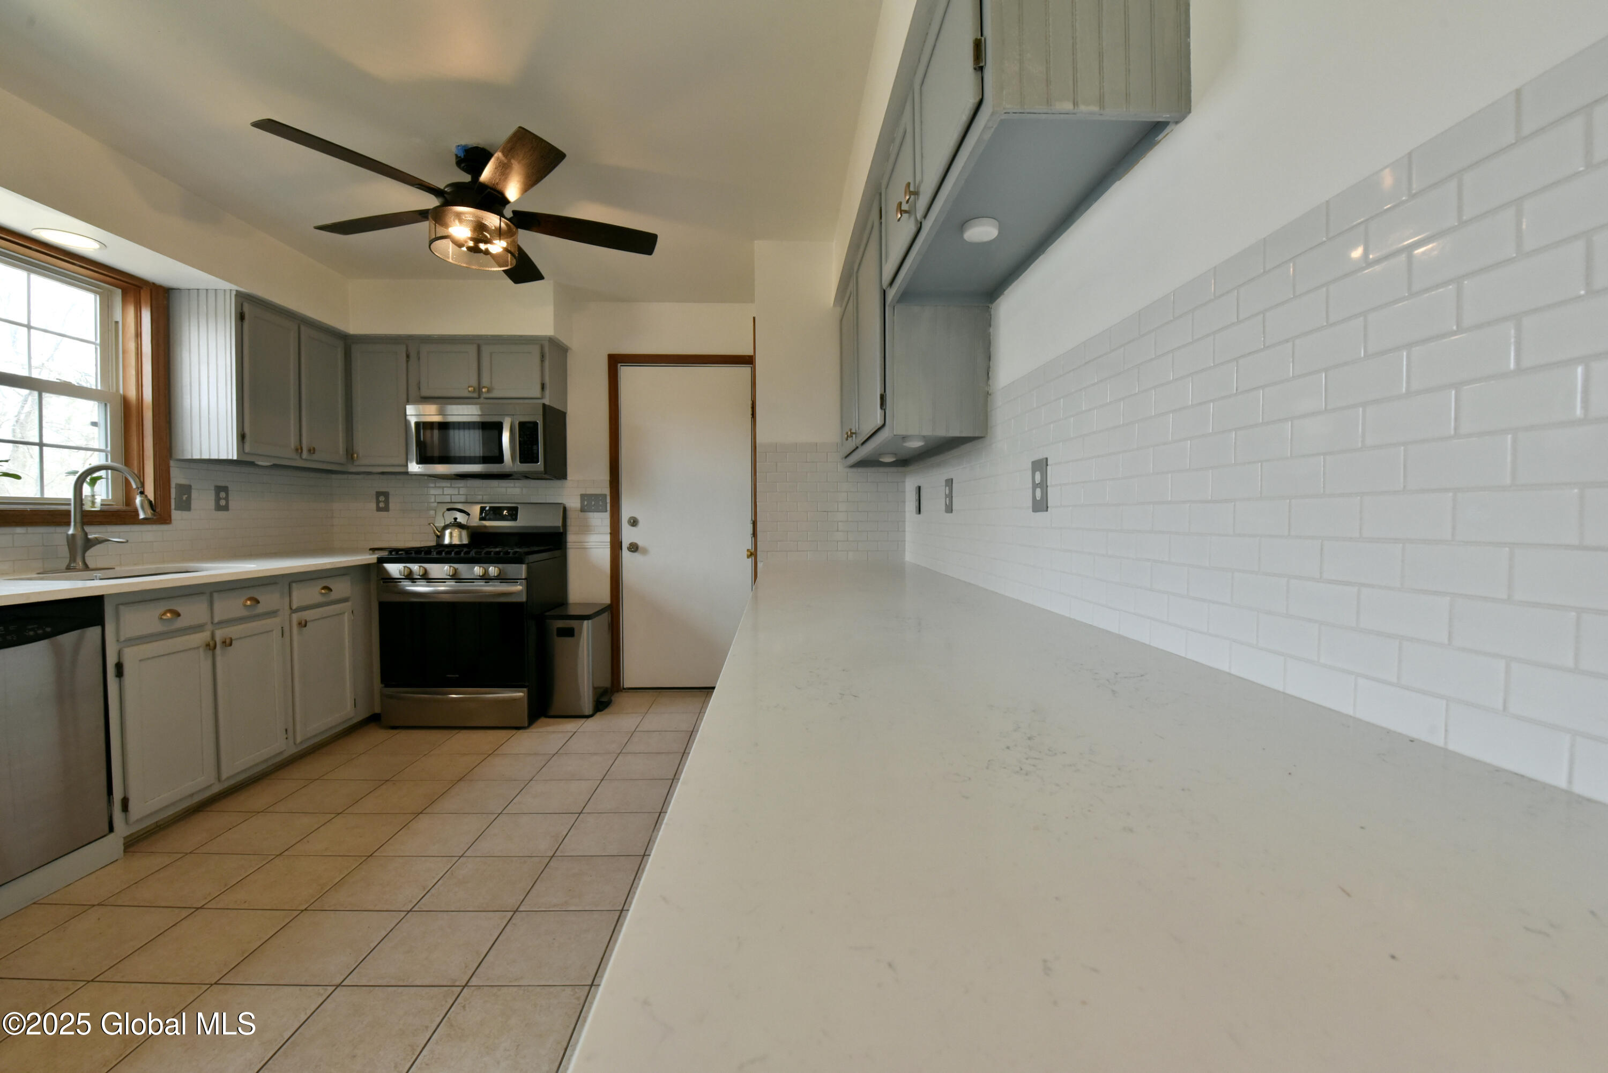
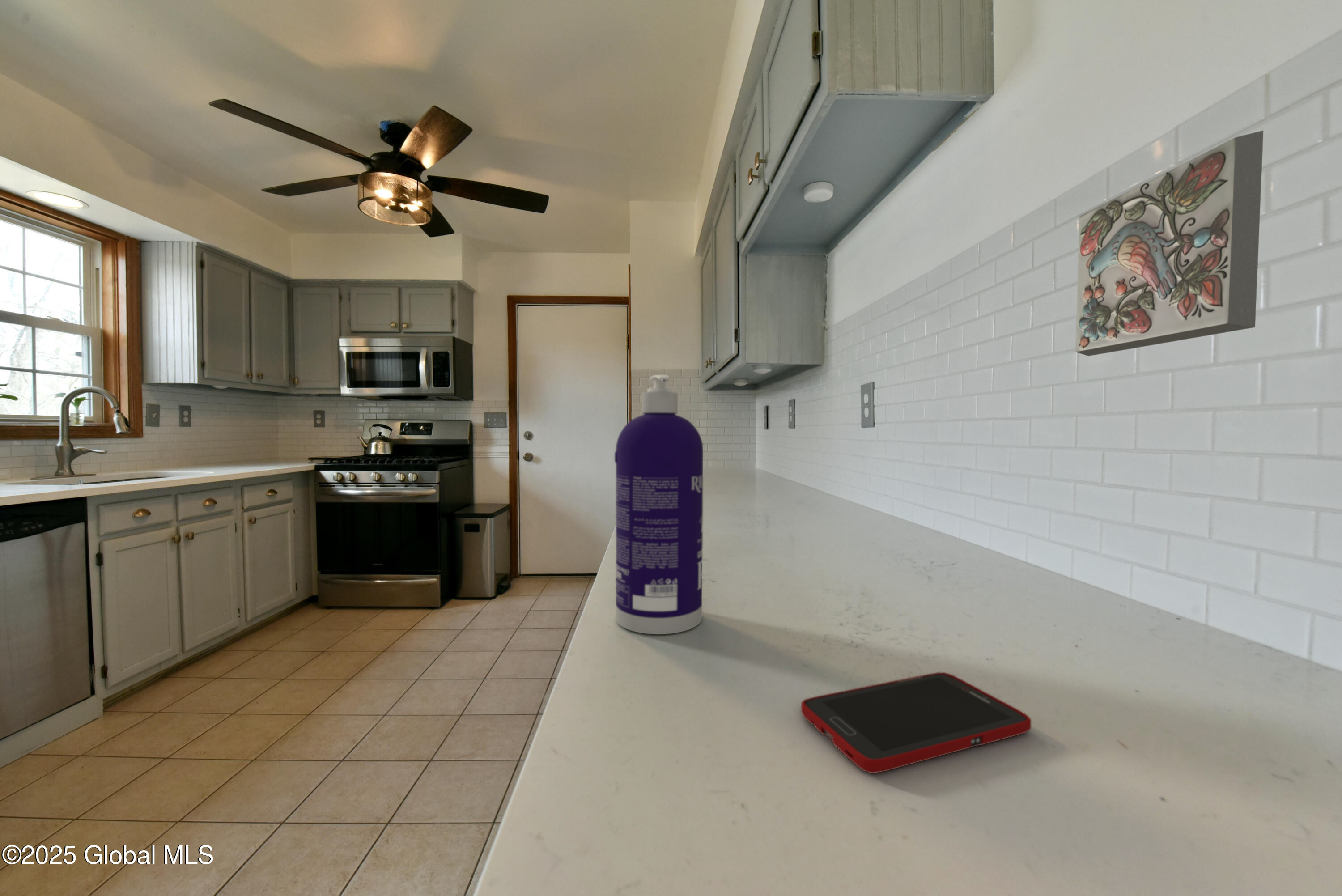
+ decorative tile [1075,130,1264,357]
+ spray bottle [614,374,704,635]
+ cell phone [800,672,1032,773]
